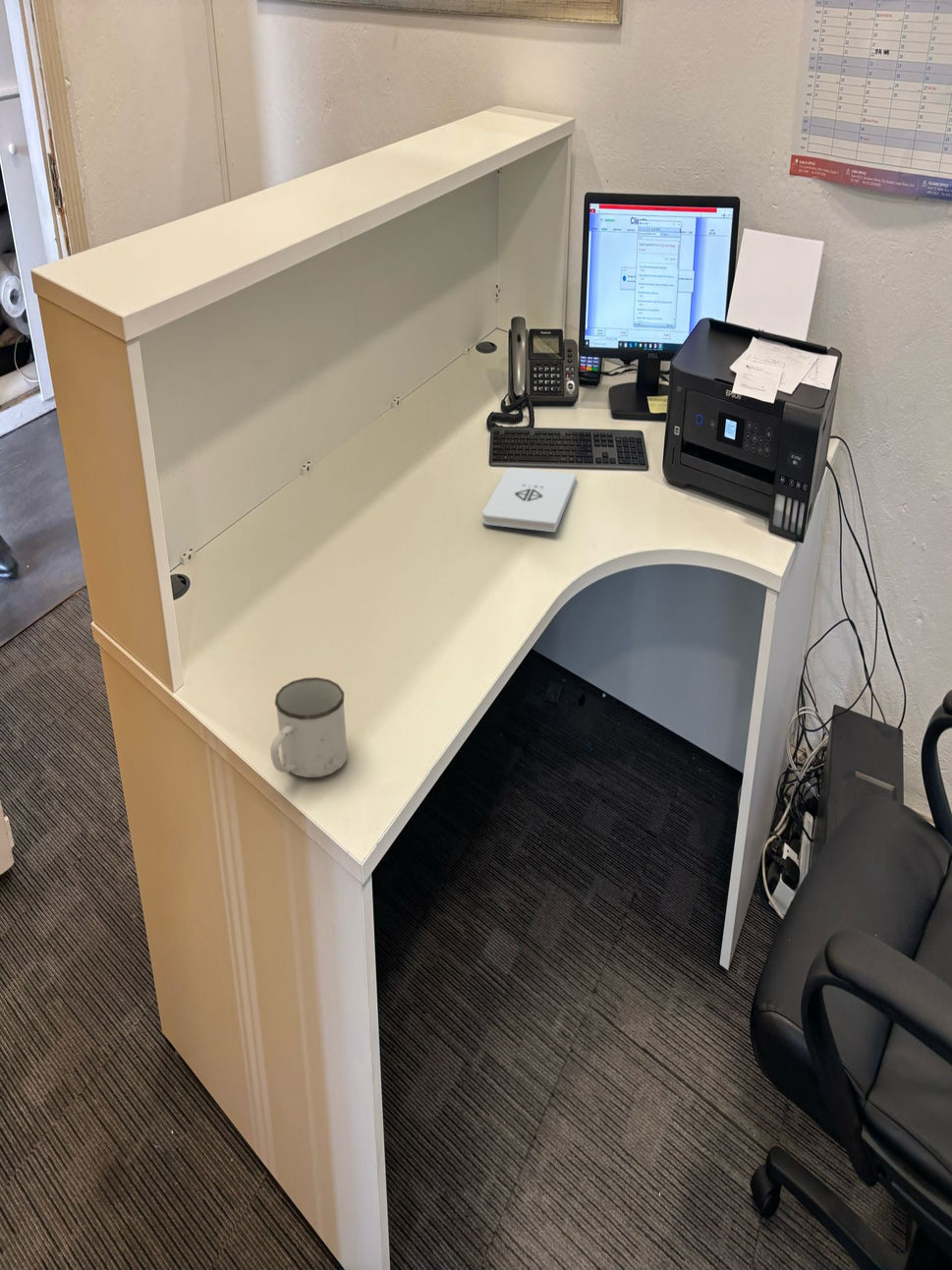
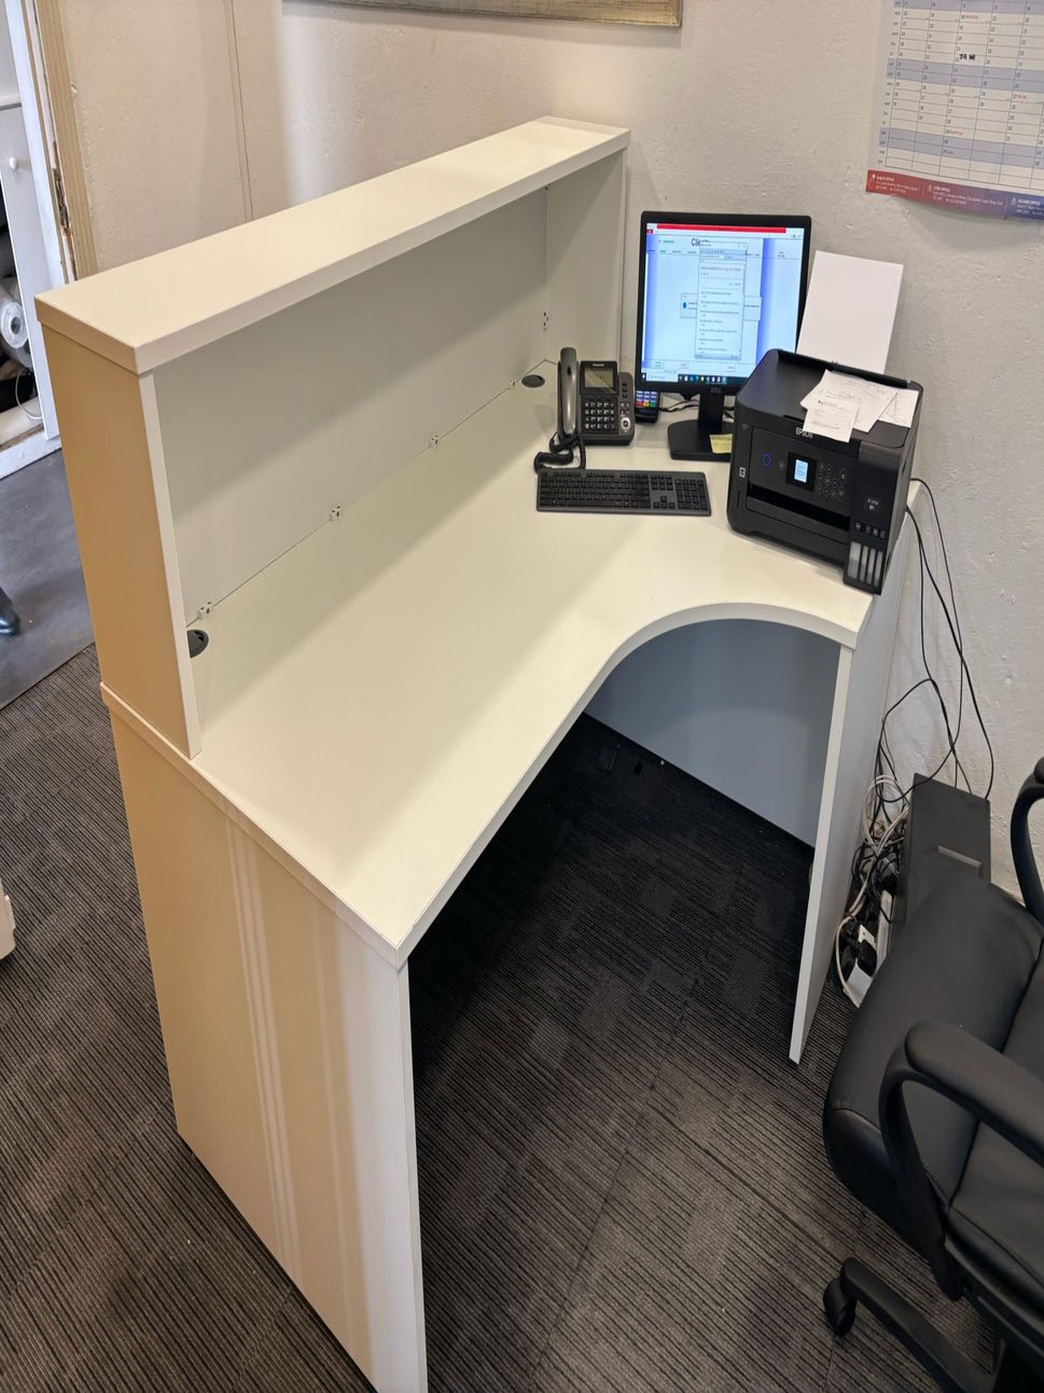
- mug [269,676,348,779]
- notepad [481,467,578,533]
